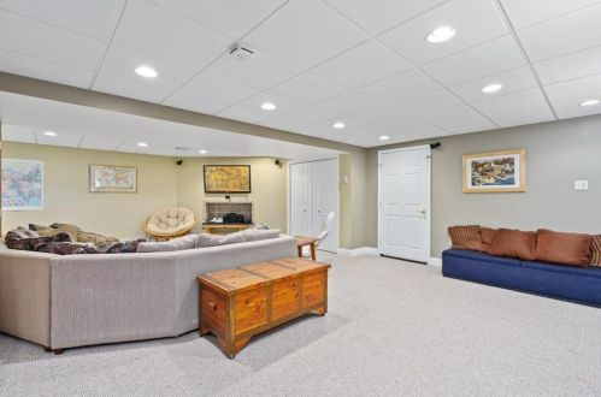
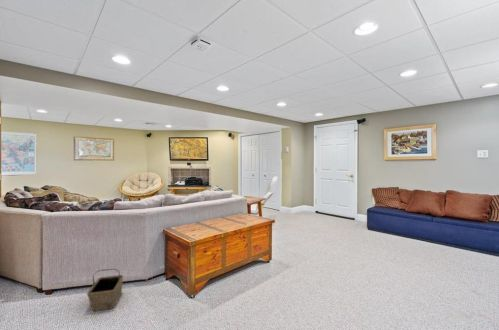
+ basket [86,268,124,312]
